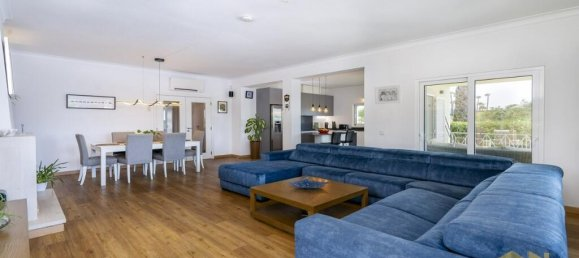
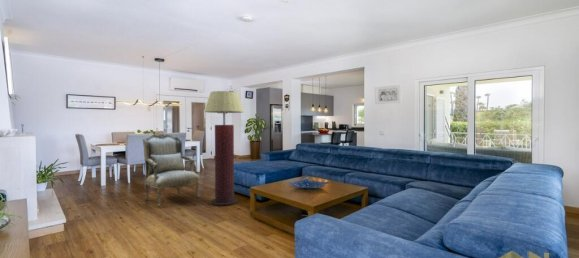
+ armchair [142,131,201,208]
+ floor lamp [203,90,244,207]
